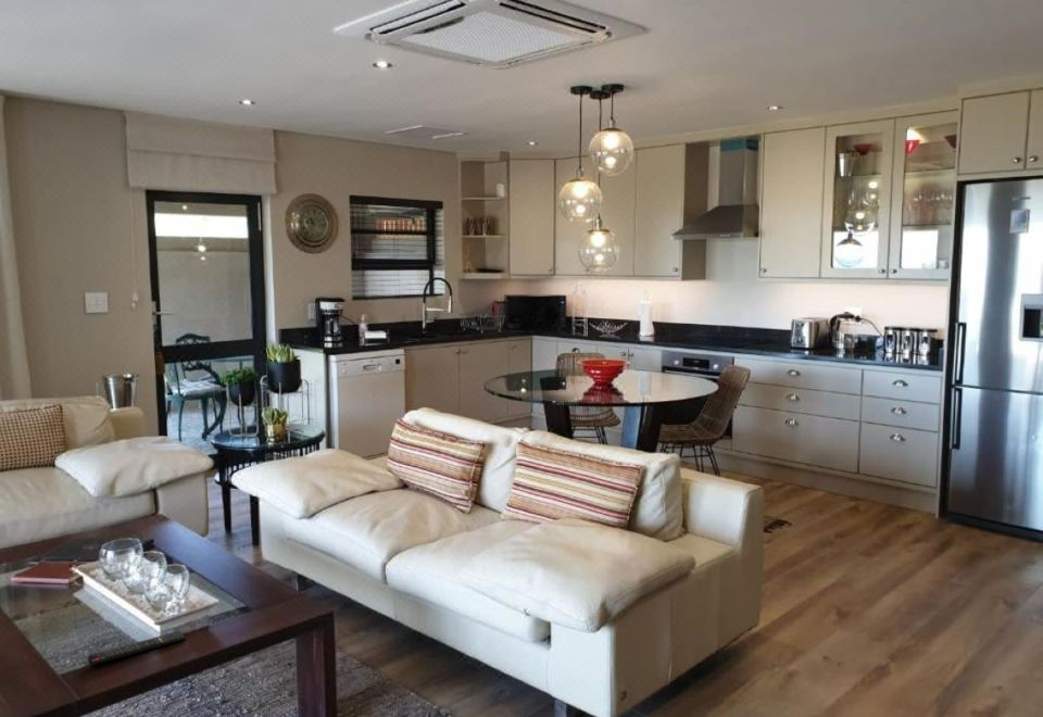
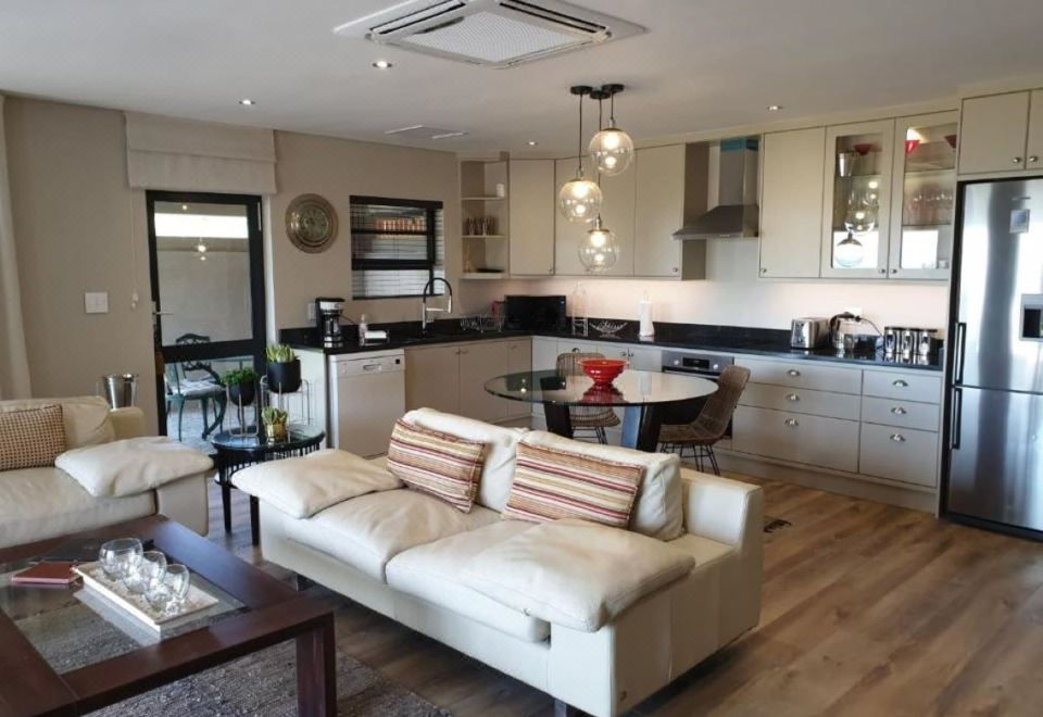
- remote control [87,630,187,667]
